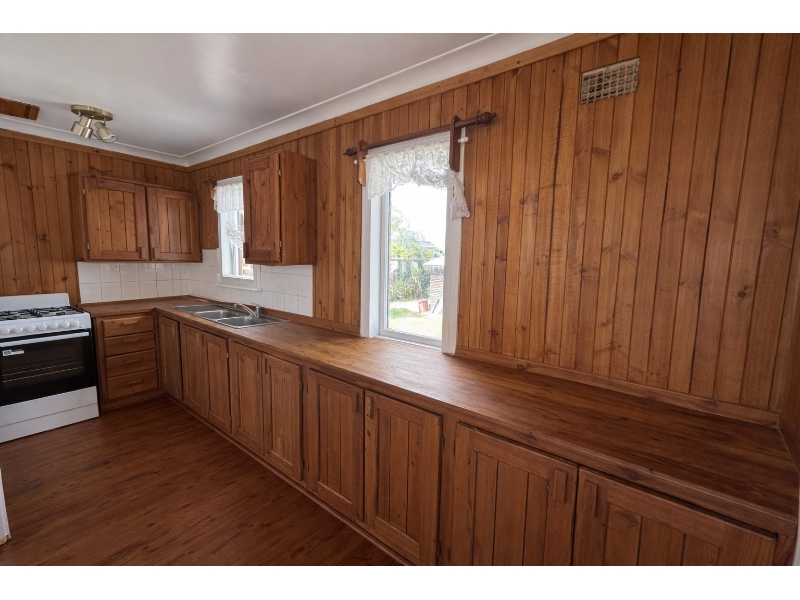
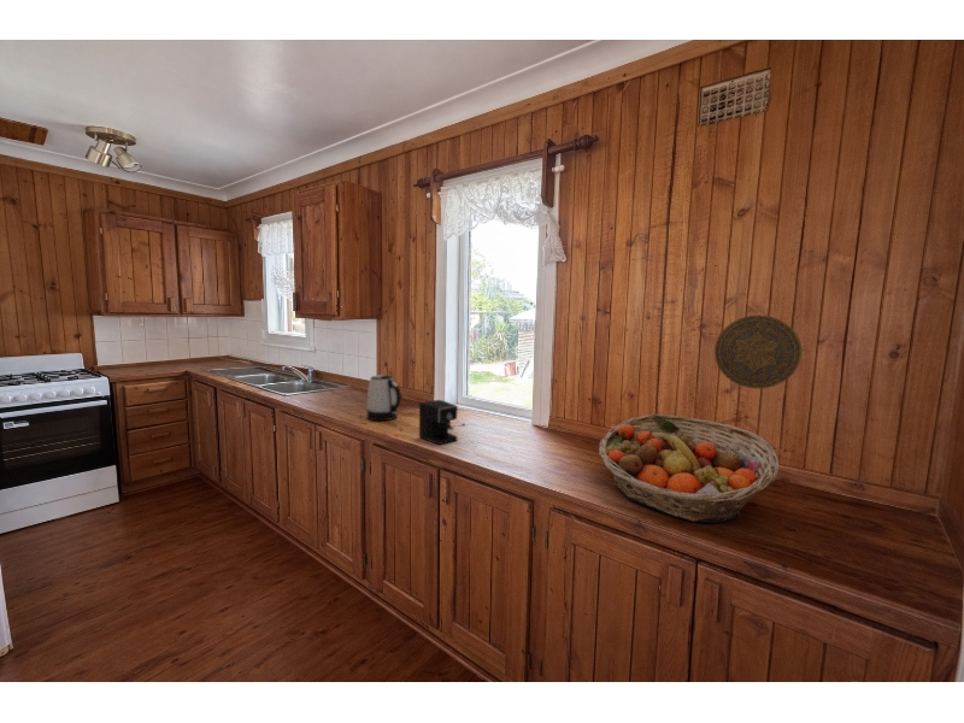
+ kettle [365,374,402,422]
+ decorative plate [713,315,803,390]
+ fruit basket [598,413,780,524]
+ coffee maker [418,399,466,446]
